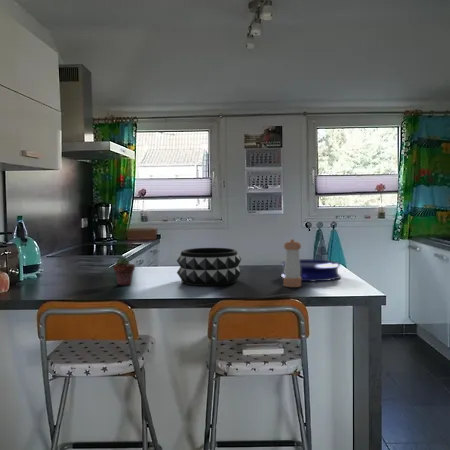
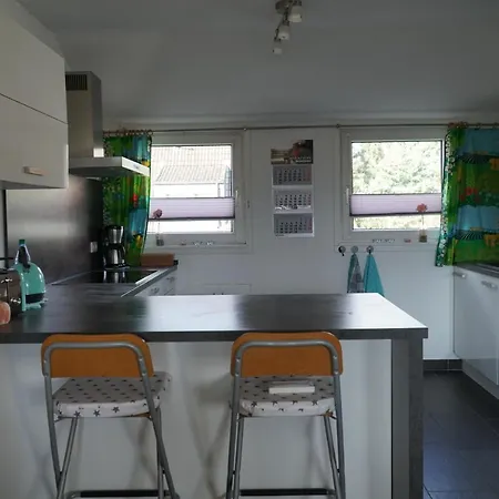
- plate [280,258,342,282]
- decorative bowl [176,247,242,287]
- pepper shaker [283,238,302,288]
- potted succulent [113,256,136,286]
